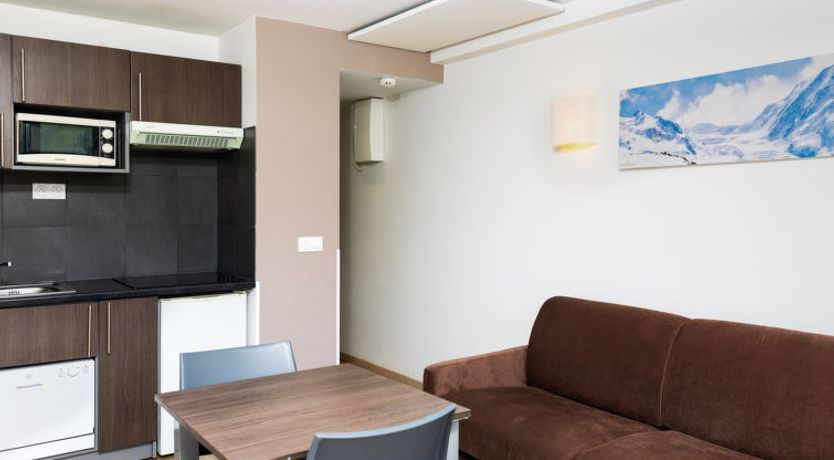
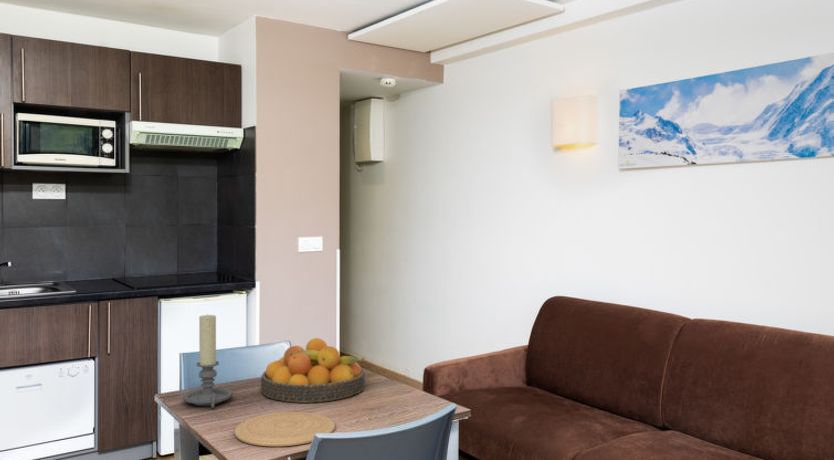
+ plate [234,411,336,447]
+ fruit bowl [260,337,366,404]
+ candle holder [182,313,233,409]
